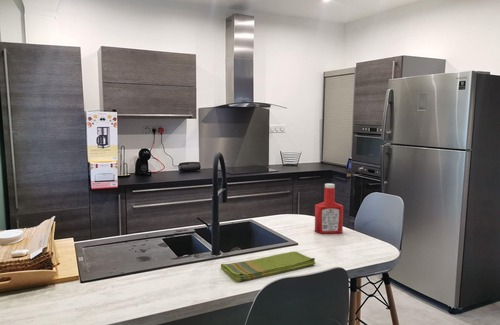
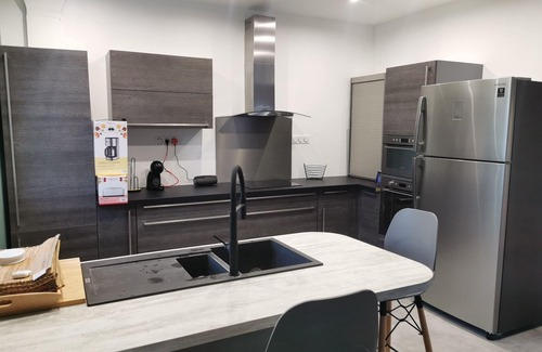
- dish towel [220,251,316,283]
- soap bottle [314,182,344,235]
